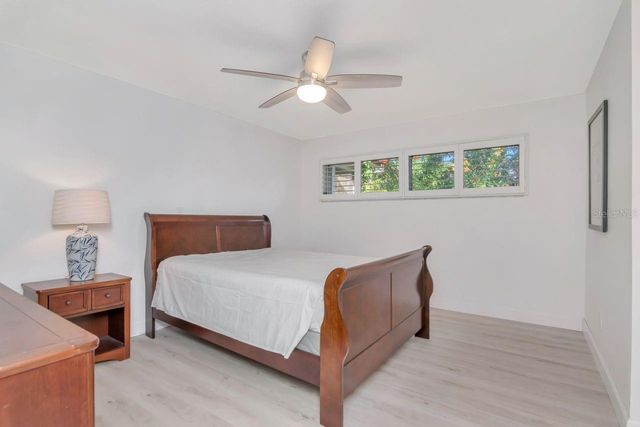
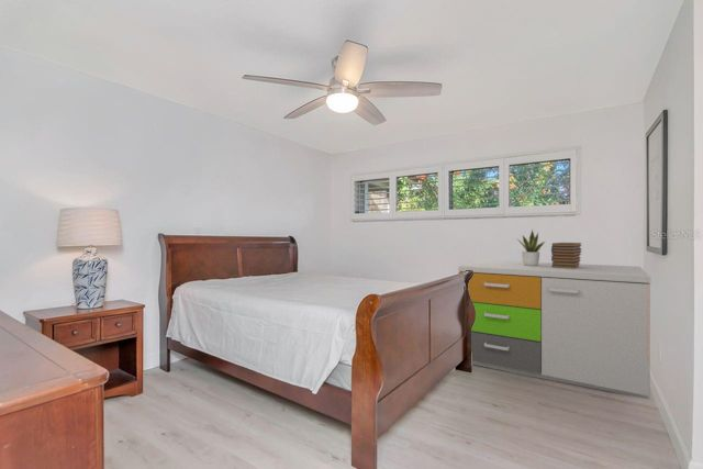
+ book stack [550,242,583,269]
+ storage cabinet [457,259,651,400]
+ potted plant [515,228,547,266]
